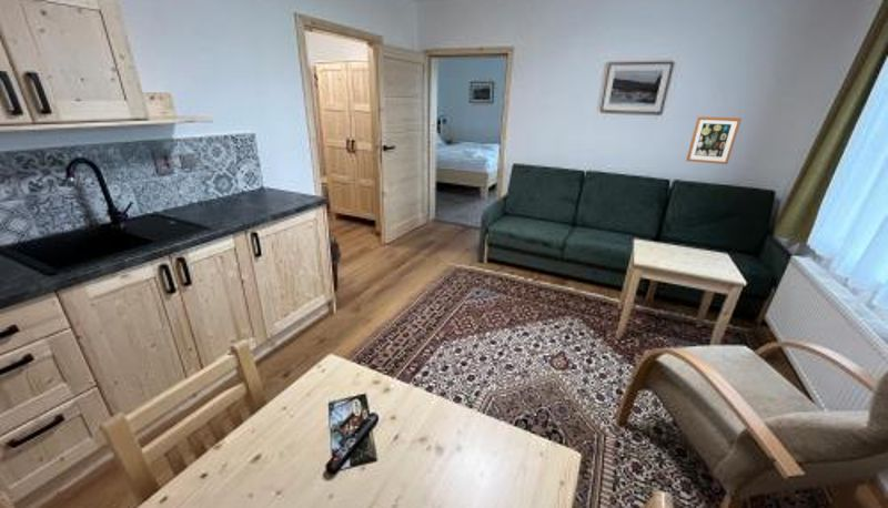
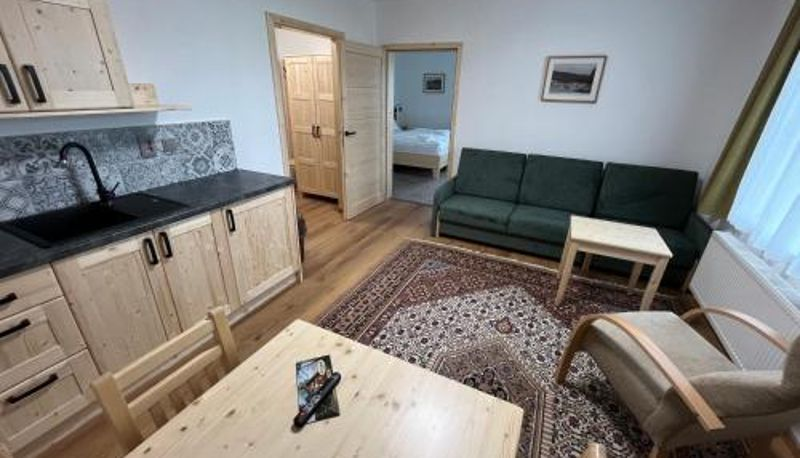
- wall art [685,115,743,165]
